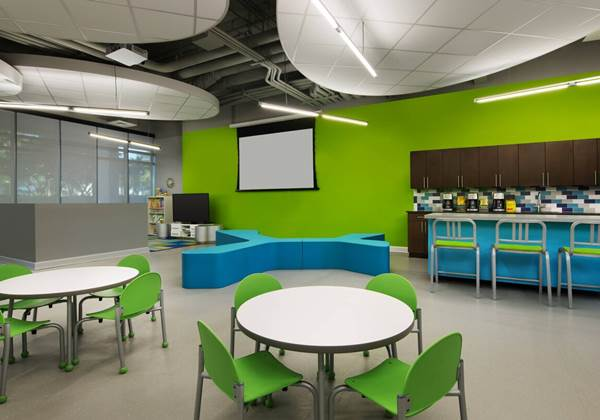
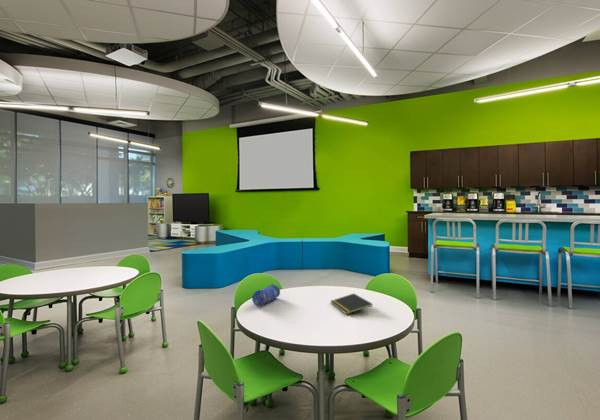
+ pencil case [251,283,281,307]
+ notepad [330,293,373,315]
